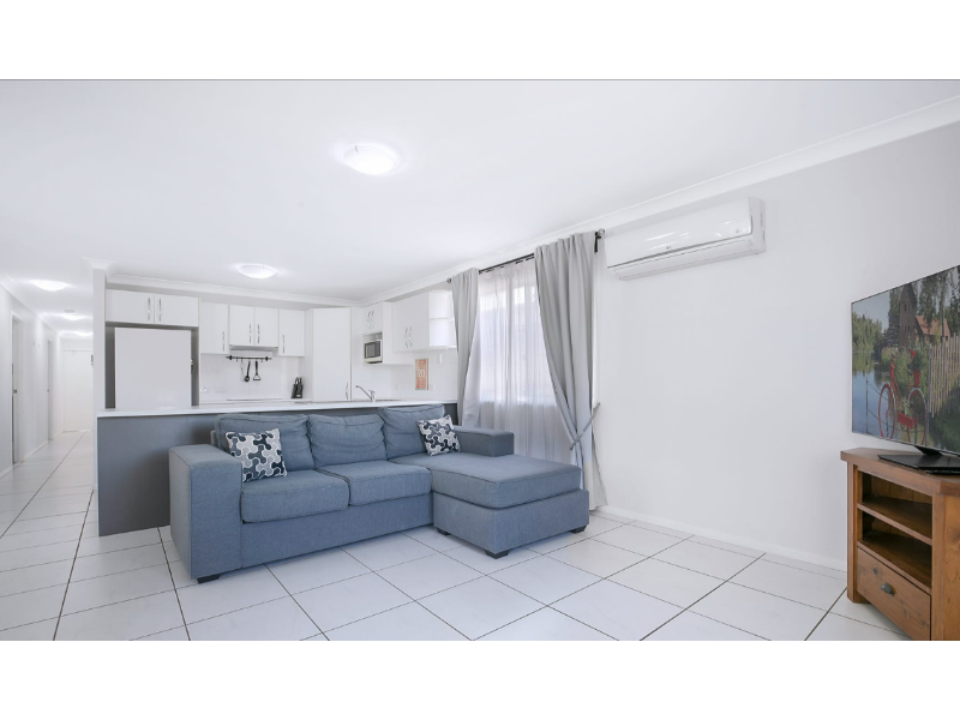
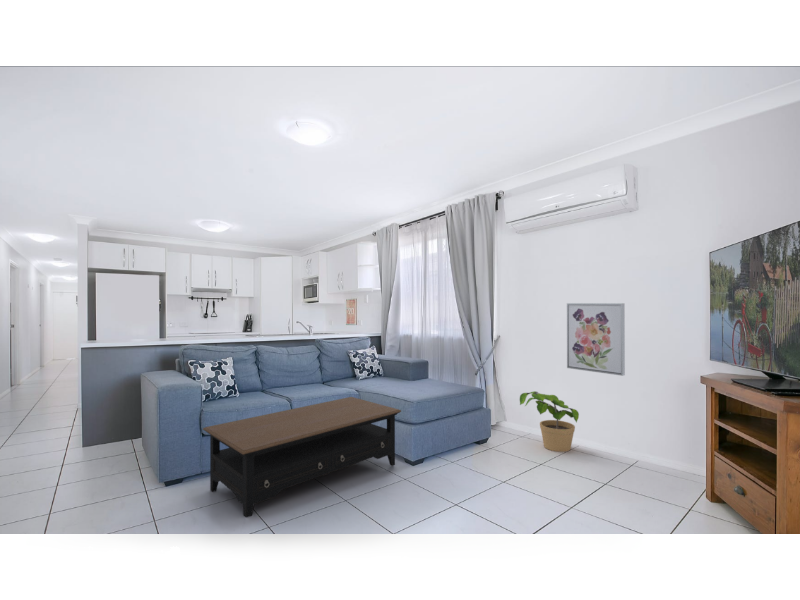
+ wall art [566,302,626,377]
+ potted plant [519,390,580,453]
+ coffee table [202,396,402,519]
